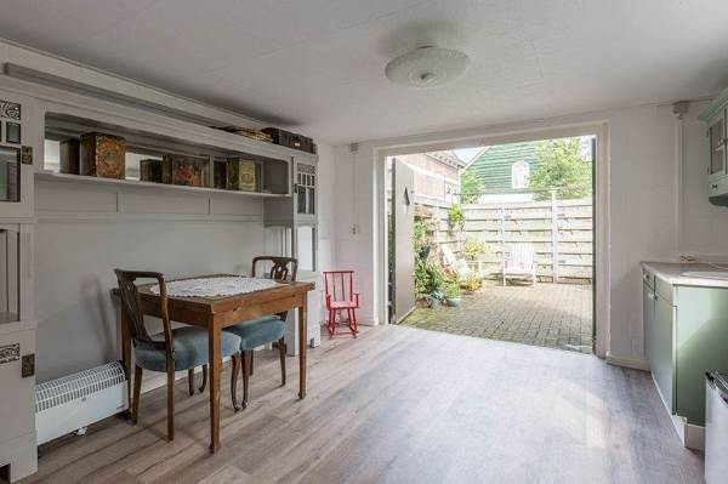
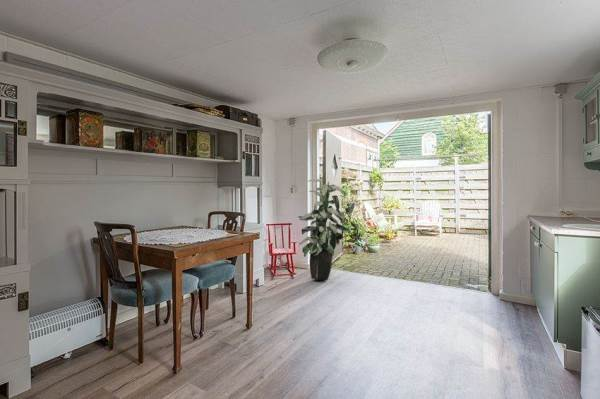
+ indoor plant [297,178,352,281]
